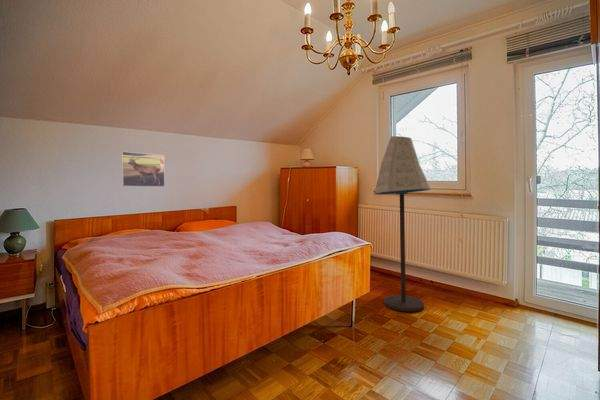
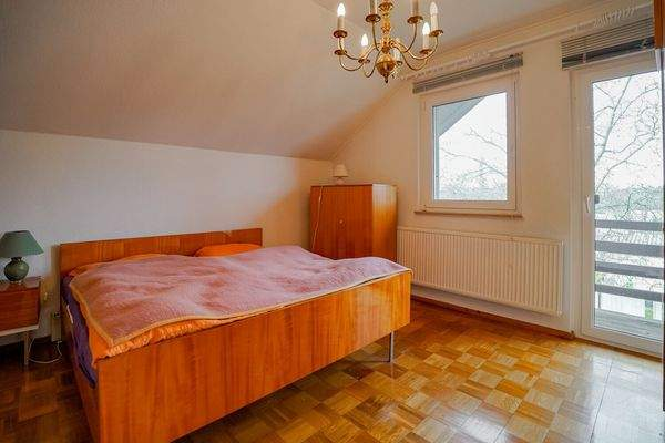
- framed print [120,150,166,188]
- floor lamp [373,135,432,313]
